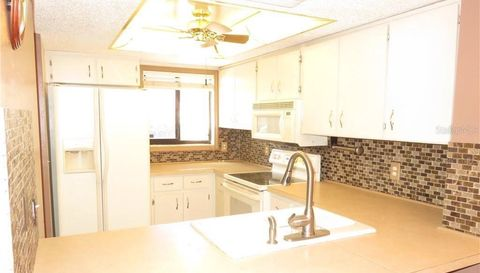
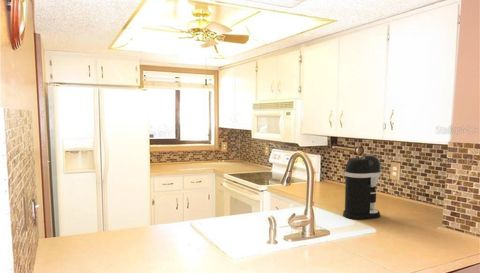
+ coffee maker [342,154,382,221]
